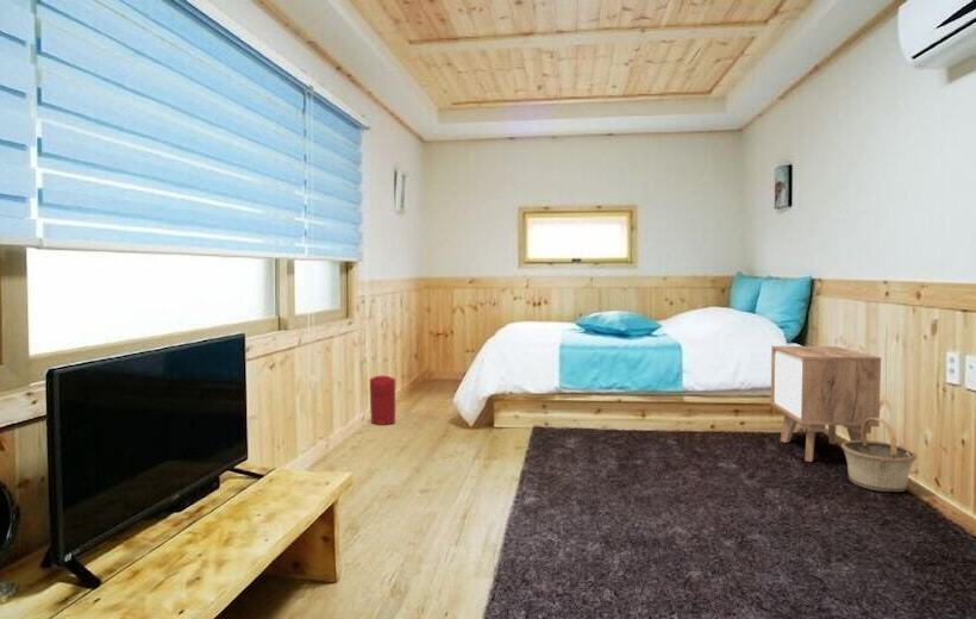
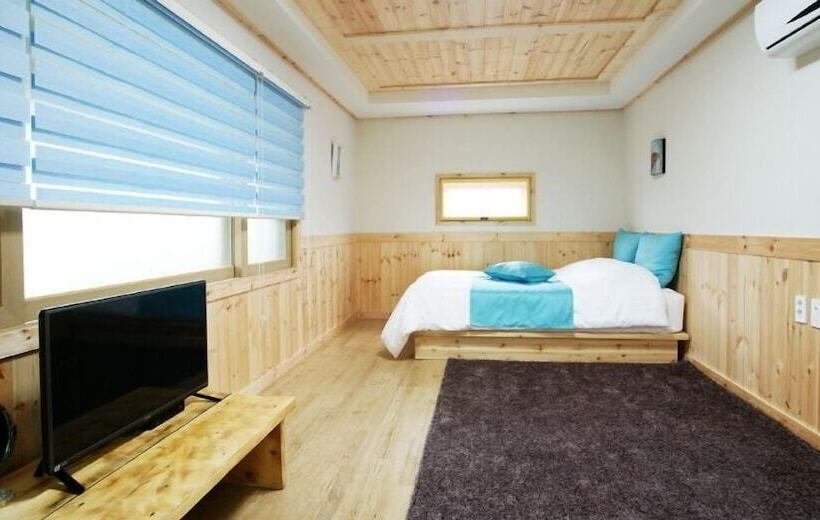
- nightstand [769,345,882,463]
- trash can [369,375,396,426]
- basket [840,418,918,493]
